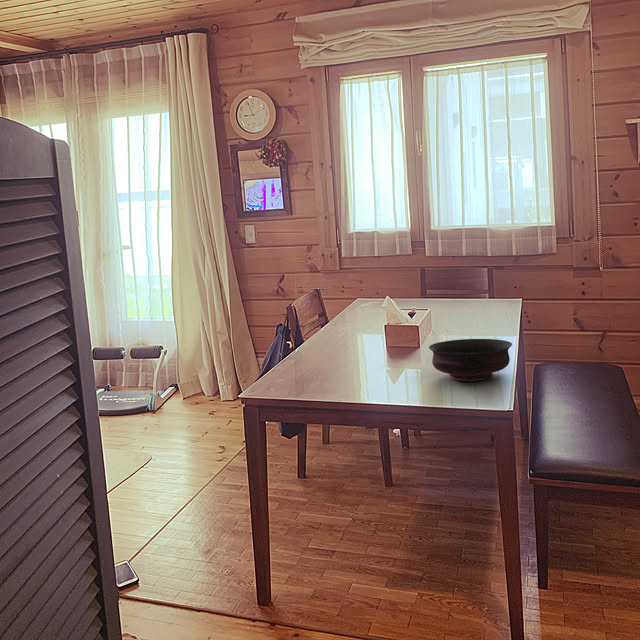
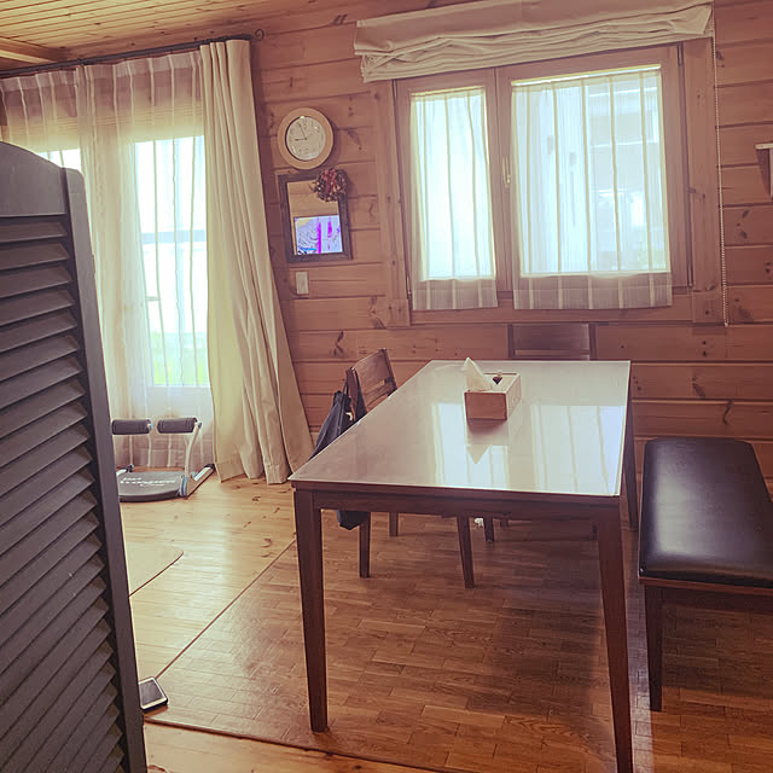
- bowl [428,338,513,382]
